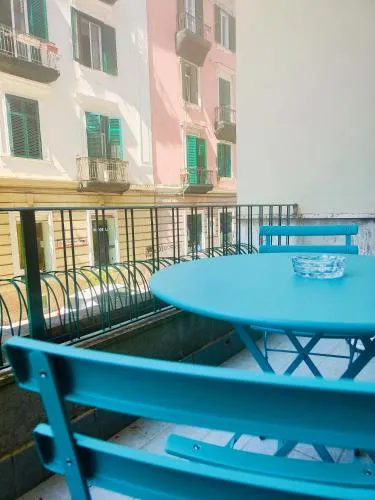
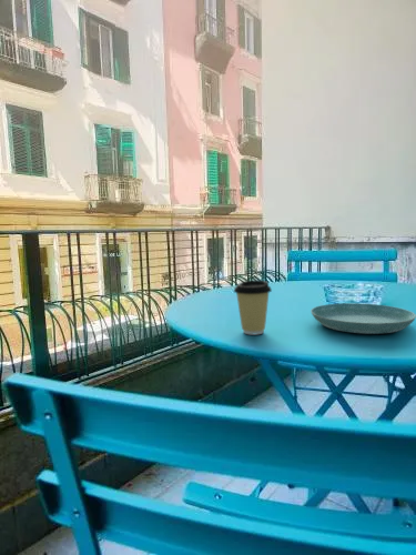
+ saucer [310,302,416,335]
+ coffee cup [233,280,273,335]
